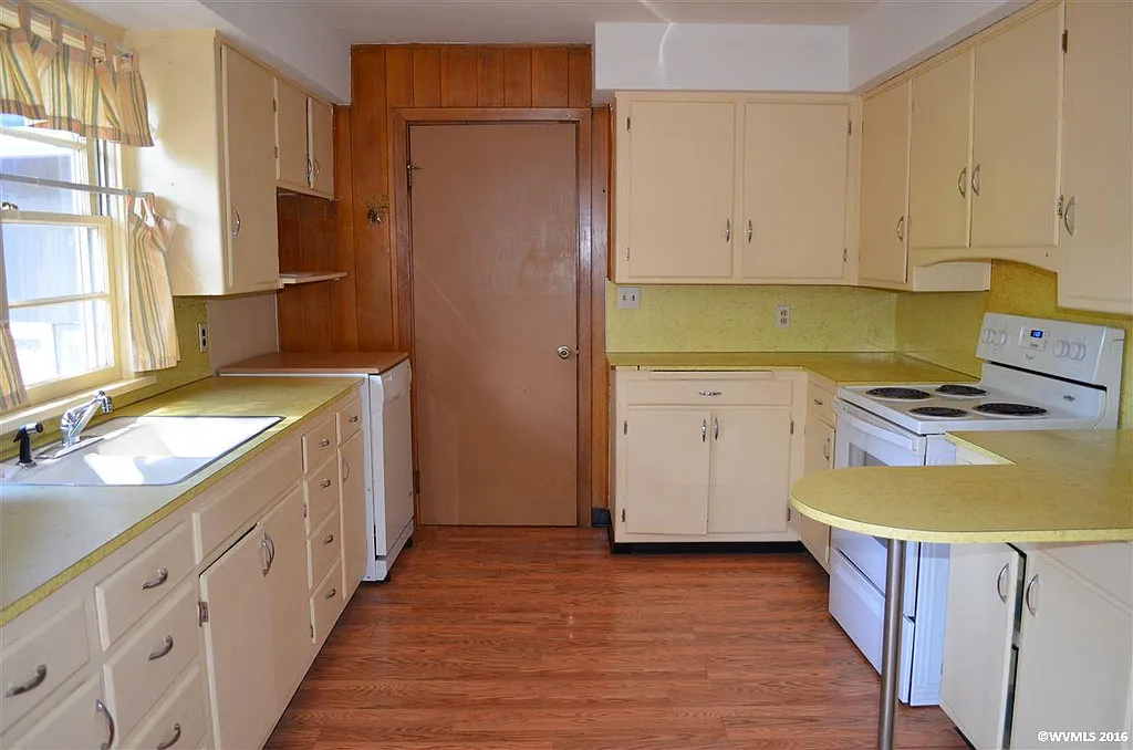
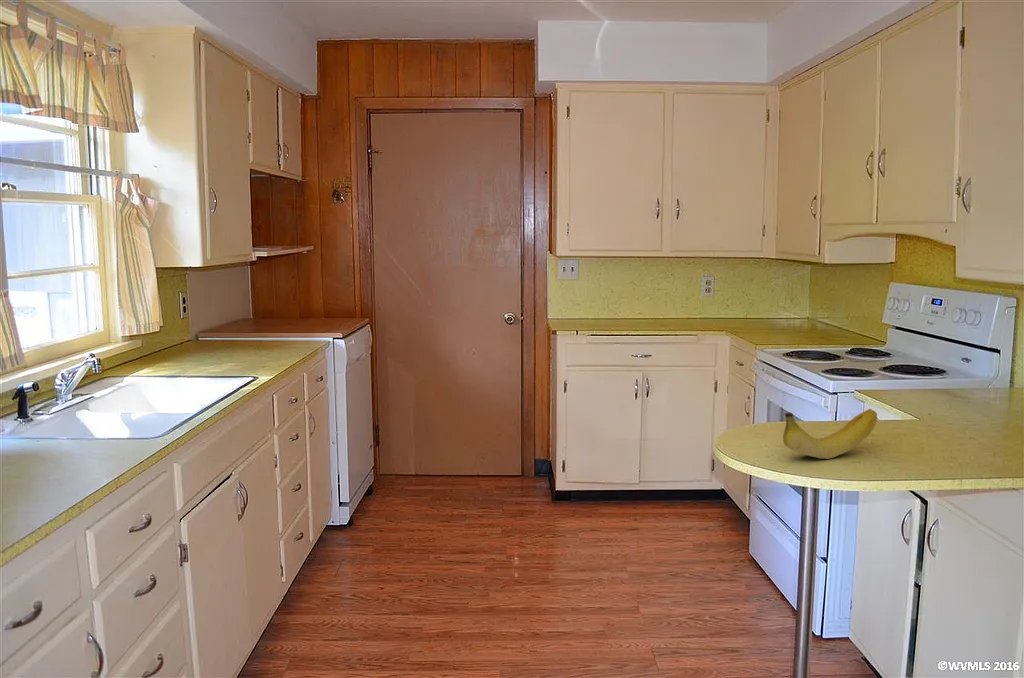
+ fruit [782,408,878,460]
